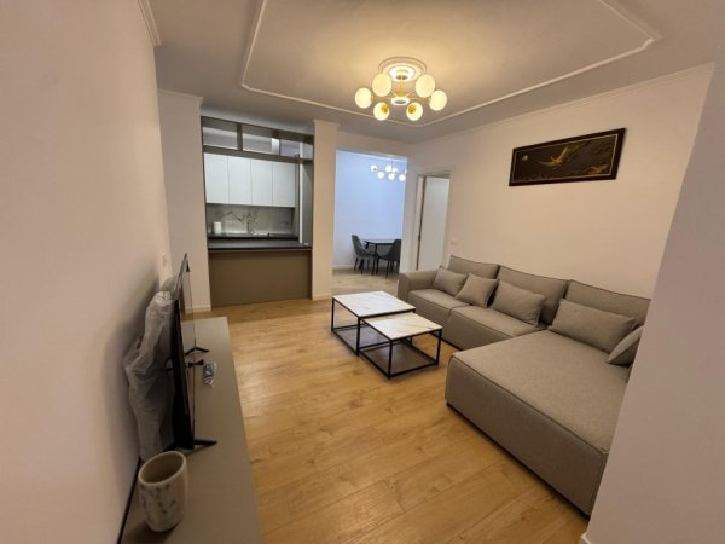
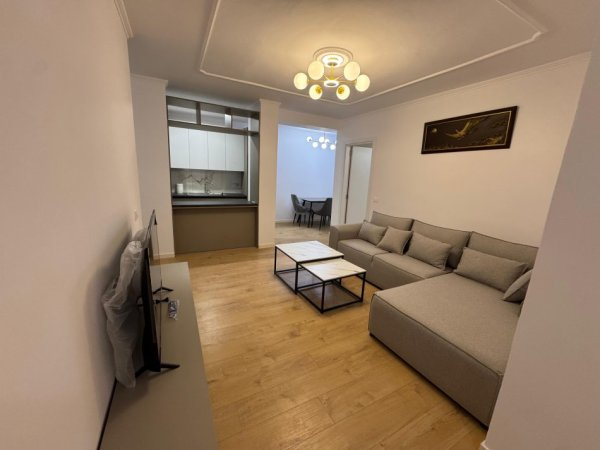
- plant pot [137,450,190,533]
